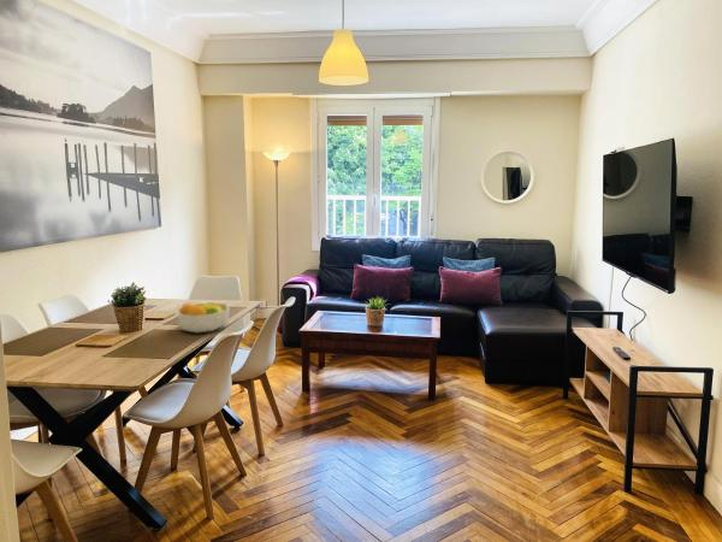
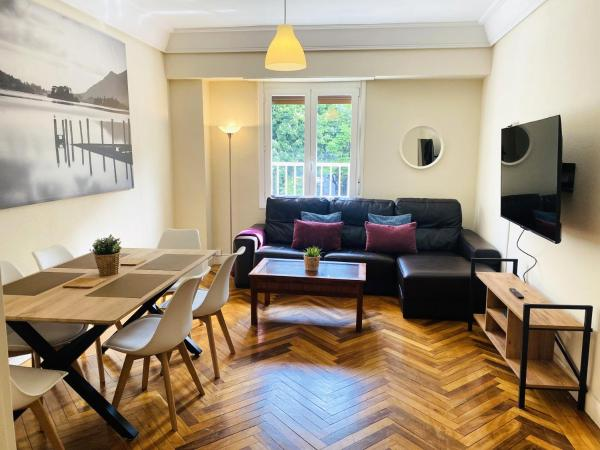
- fruit bowl [176,301,231,334]
